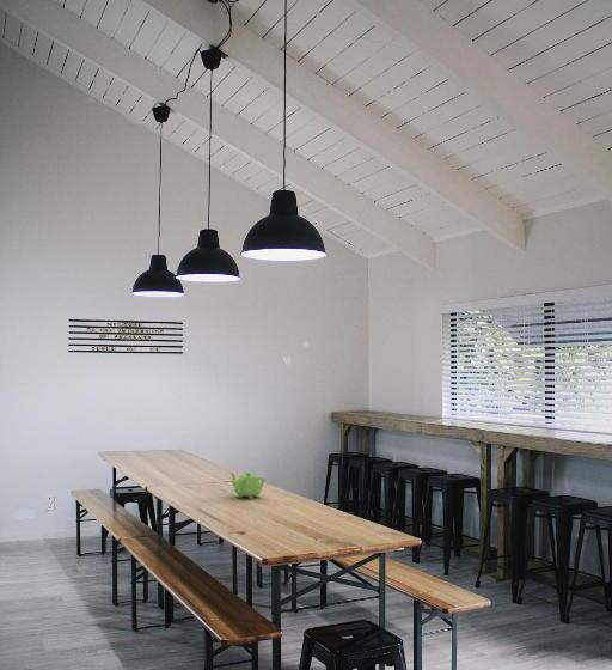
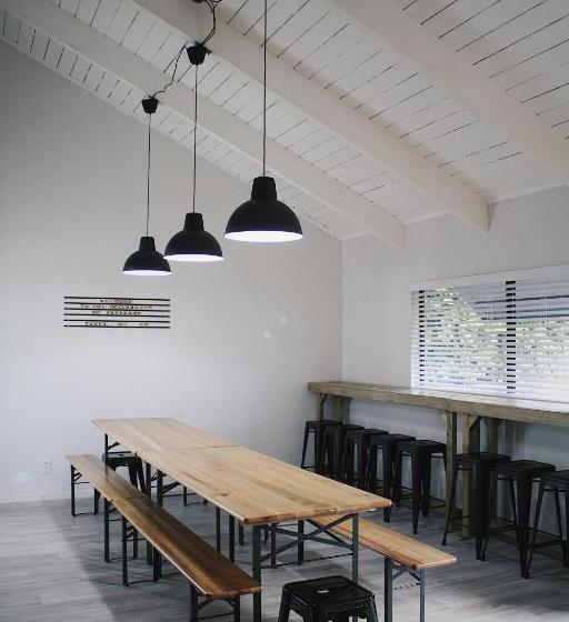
- teapot [228,470,267,500]
